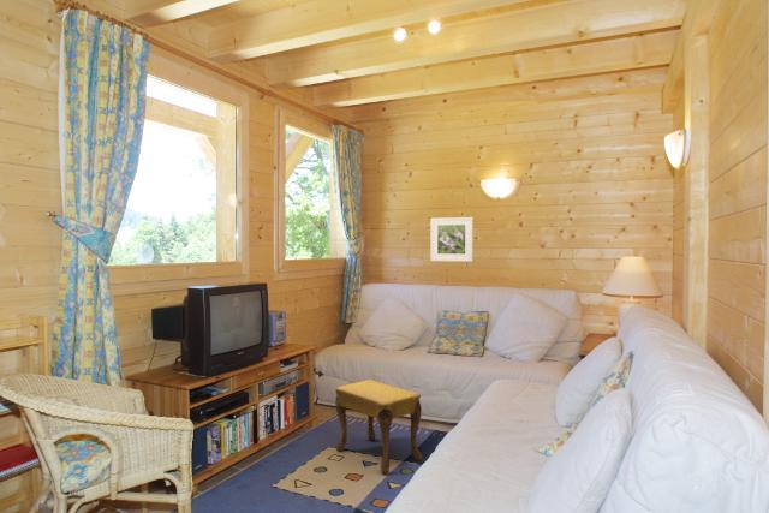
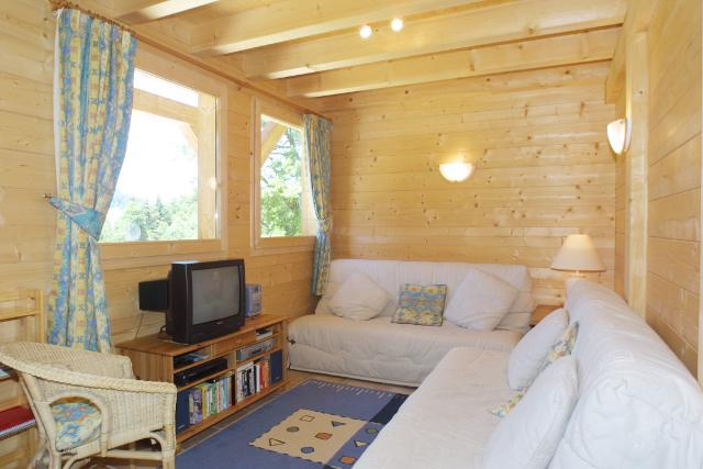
- footstool [334,378,423,476]
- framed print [429,216,475,263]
